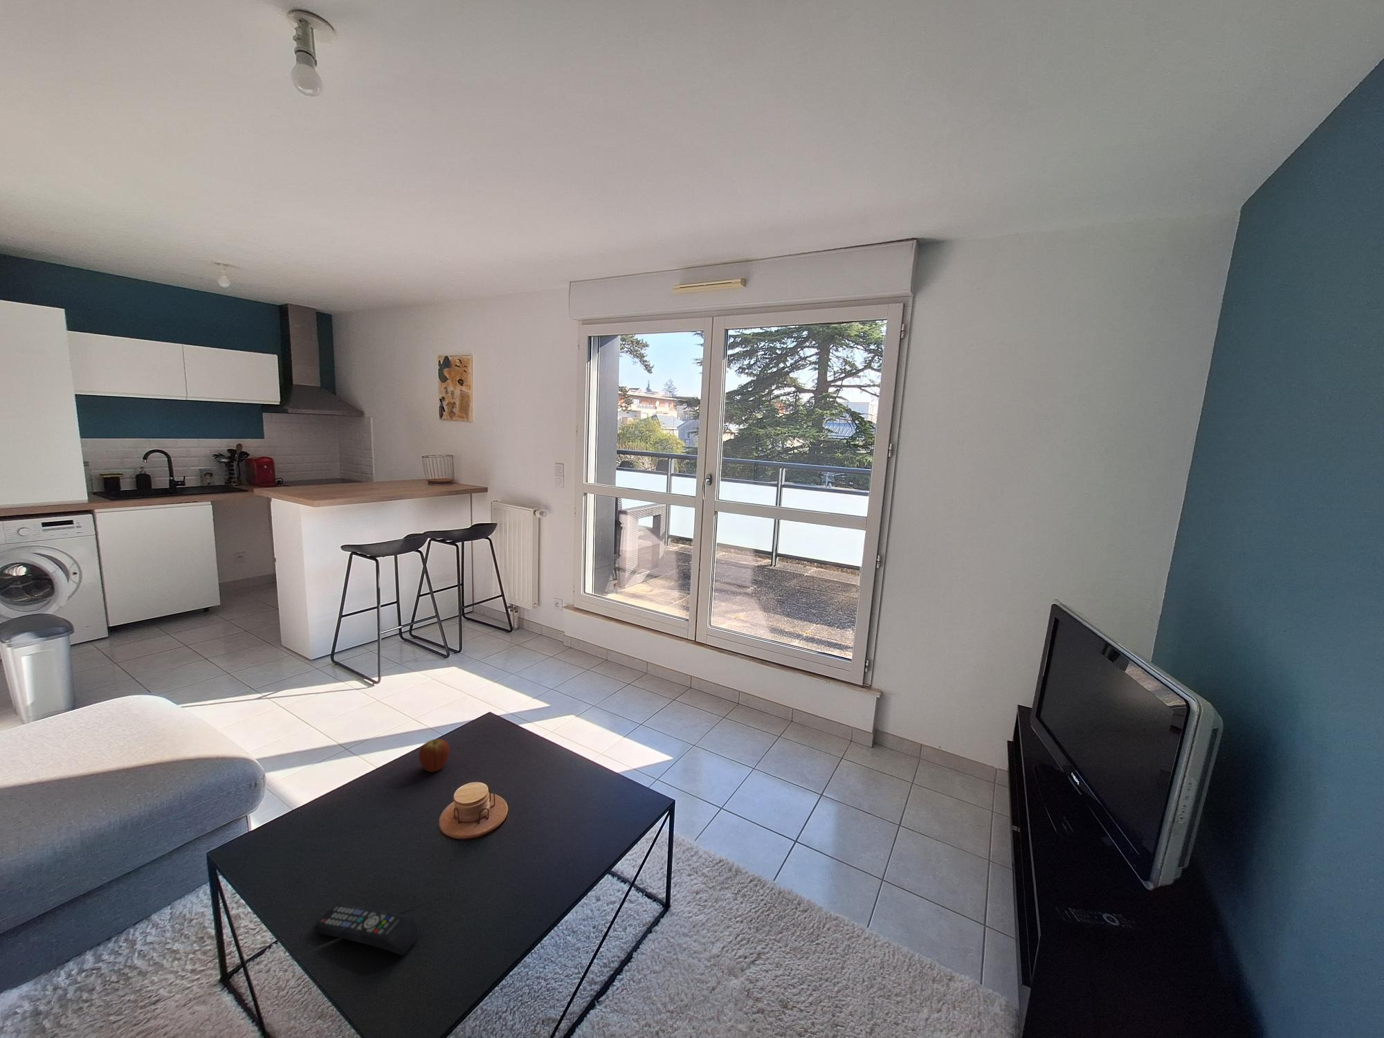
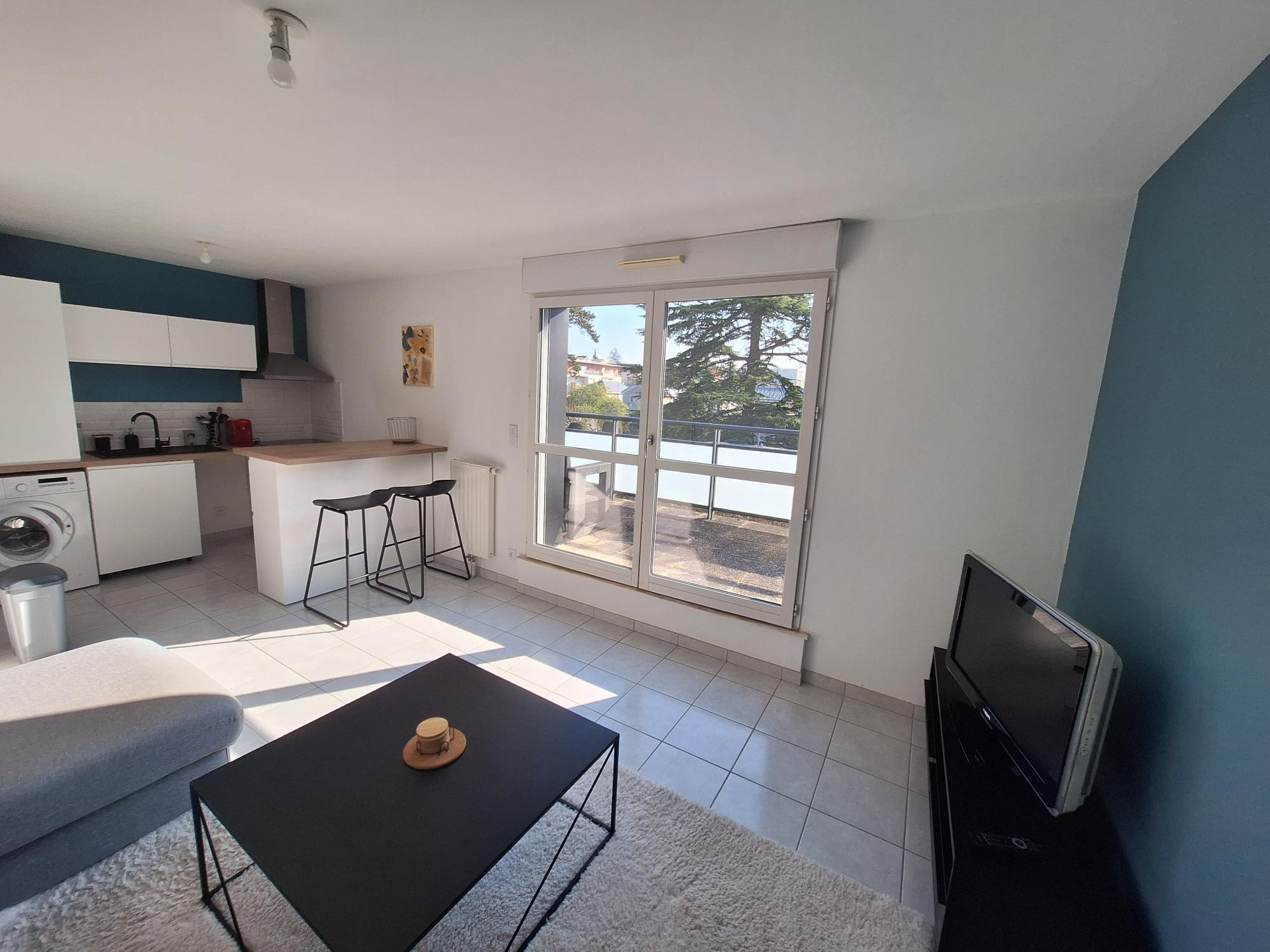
- remote control [314,903,420,956]
- fruit [418,738,450,773]
